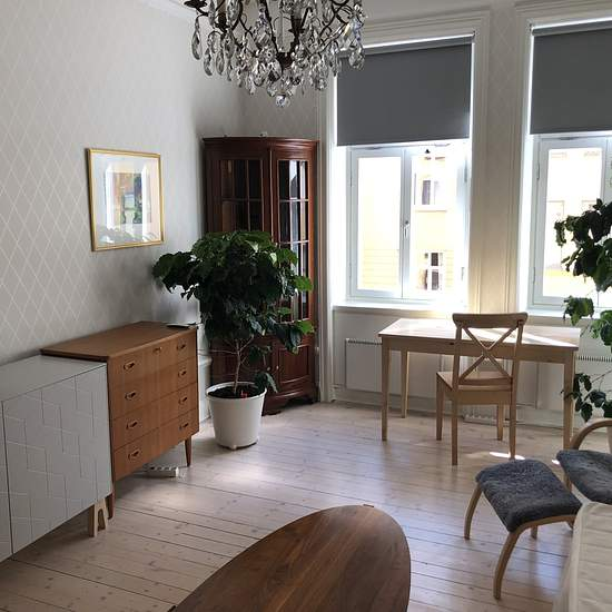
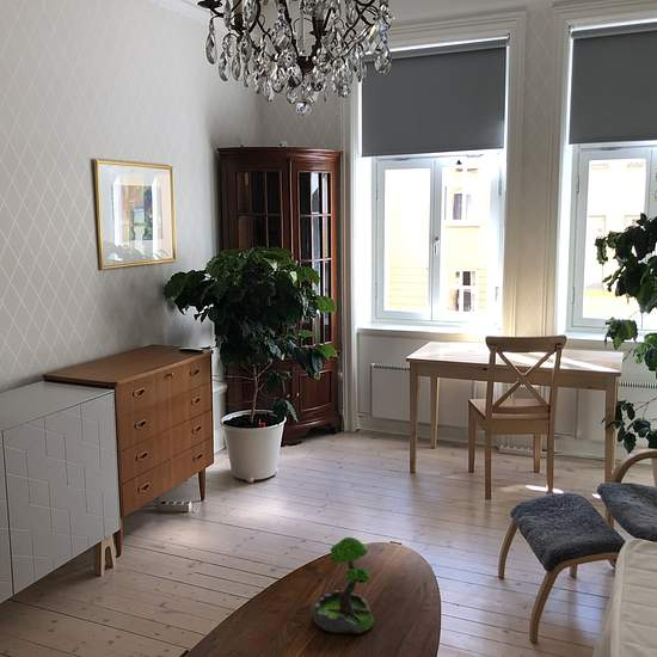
+ plant [312,536,376,635]
